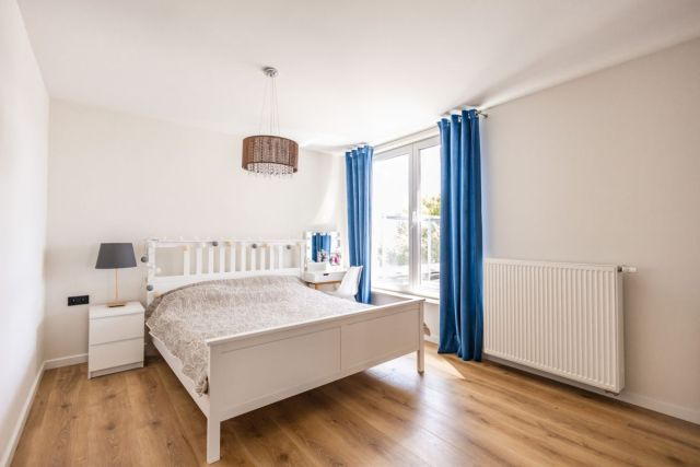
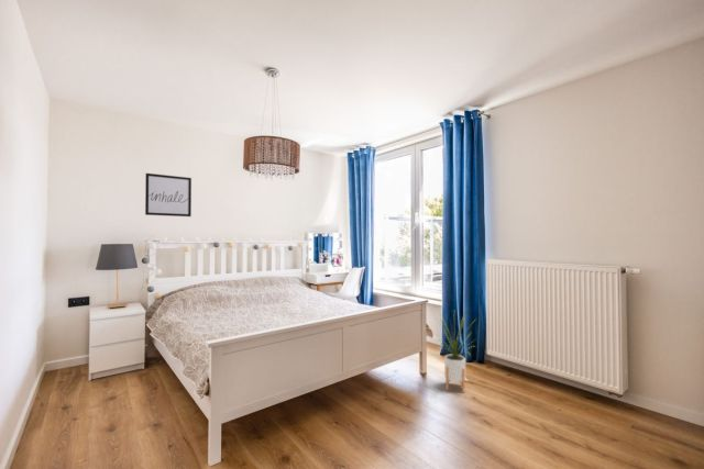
+ wall art [144,172,193,217]
+ house plant [433,309,479,393]
